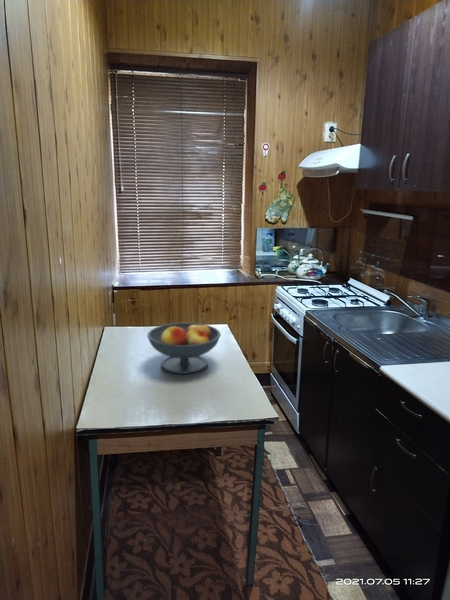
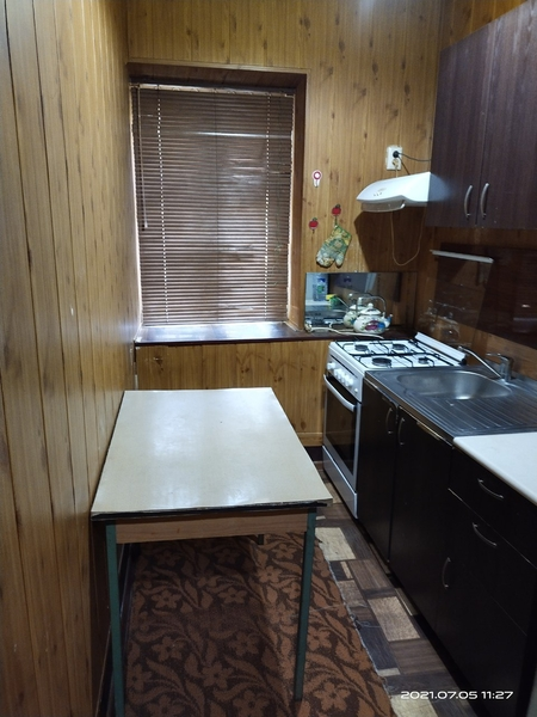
- fruit bowl [146,321,222,375]
